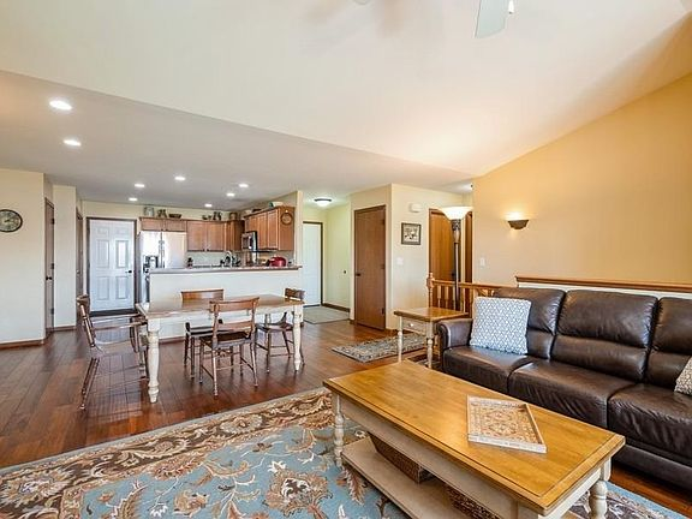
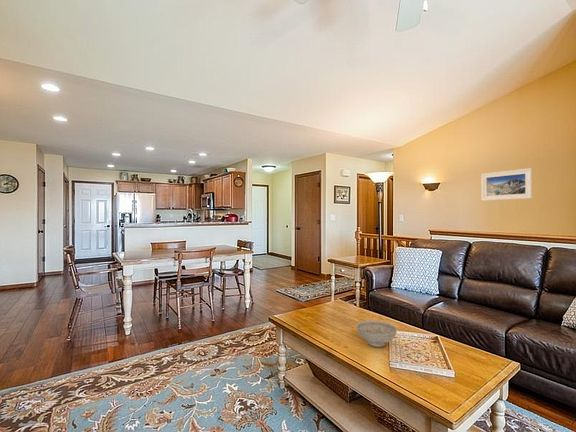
+ decorative bowl [356,319,398,348]
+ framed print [480,167,533,202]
